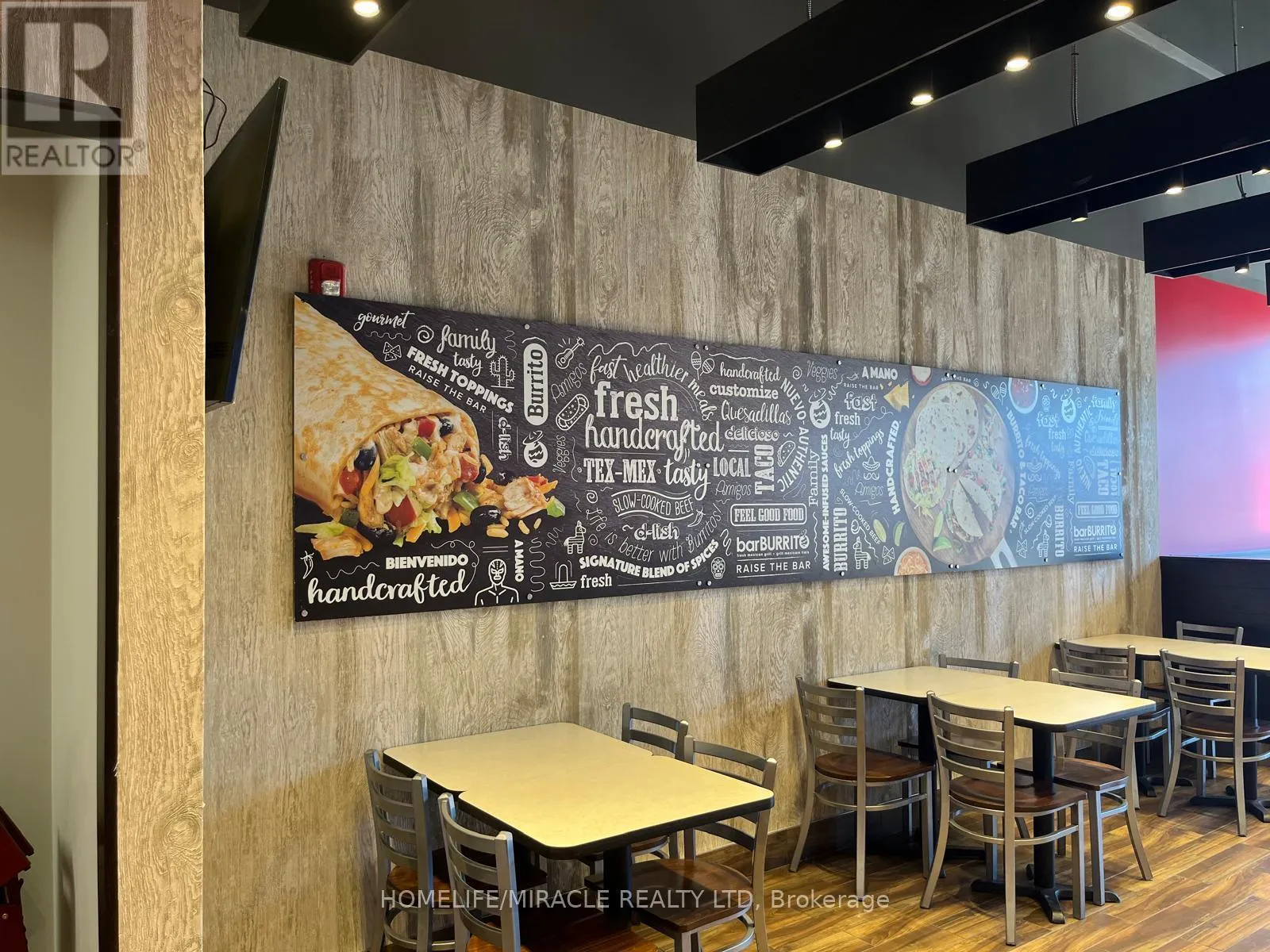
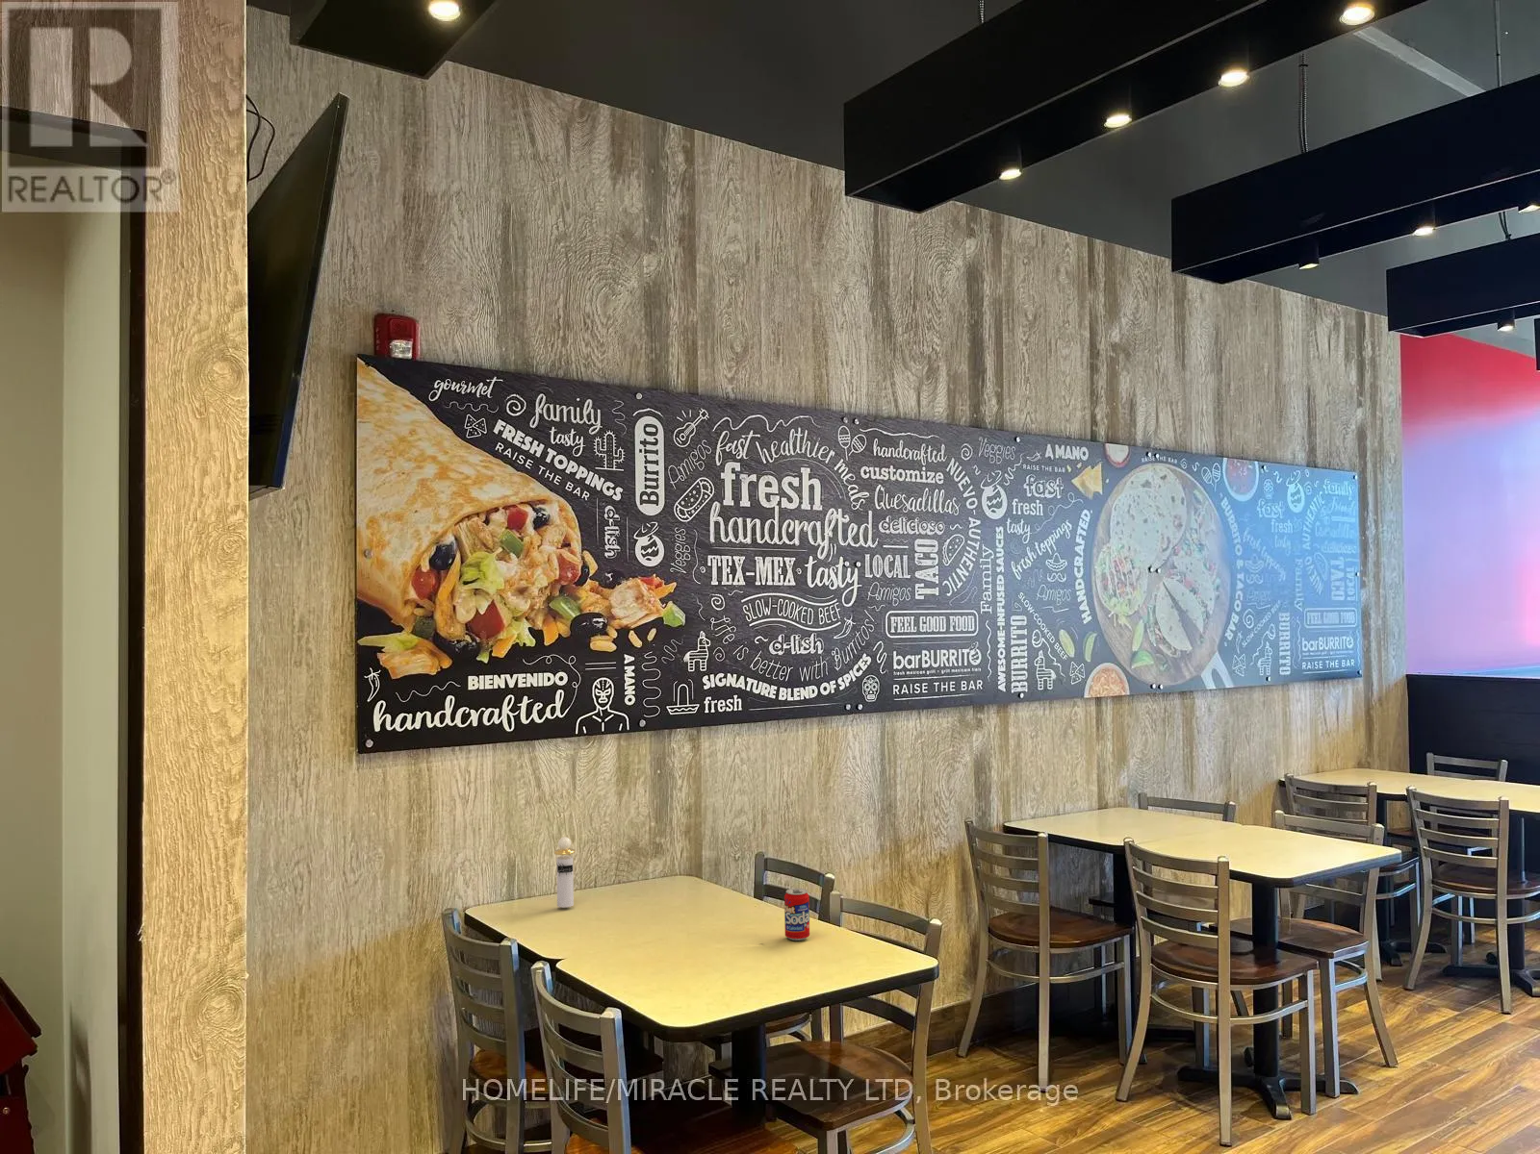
+ beverage can [783,887,810,942]
+ perfume bottle [553,835,576,909]
